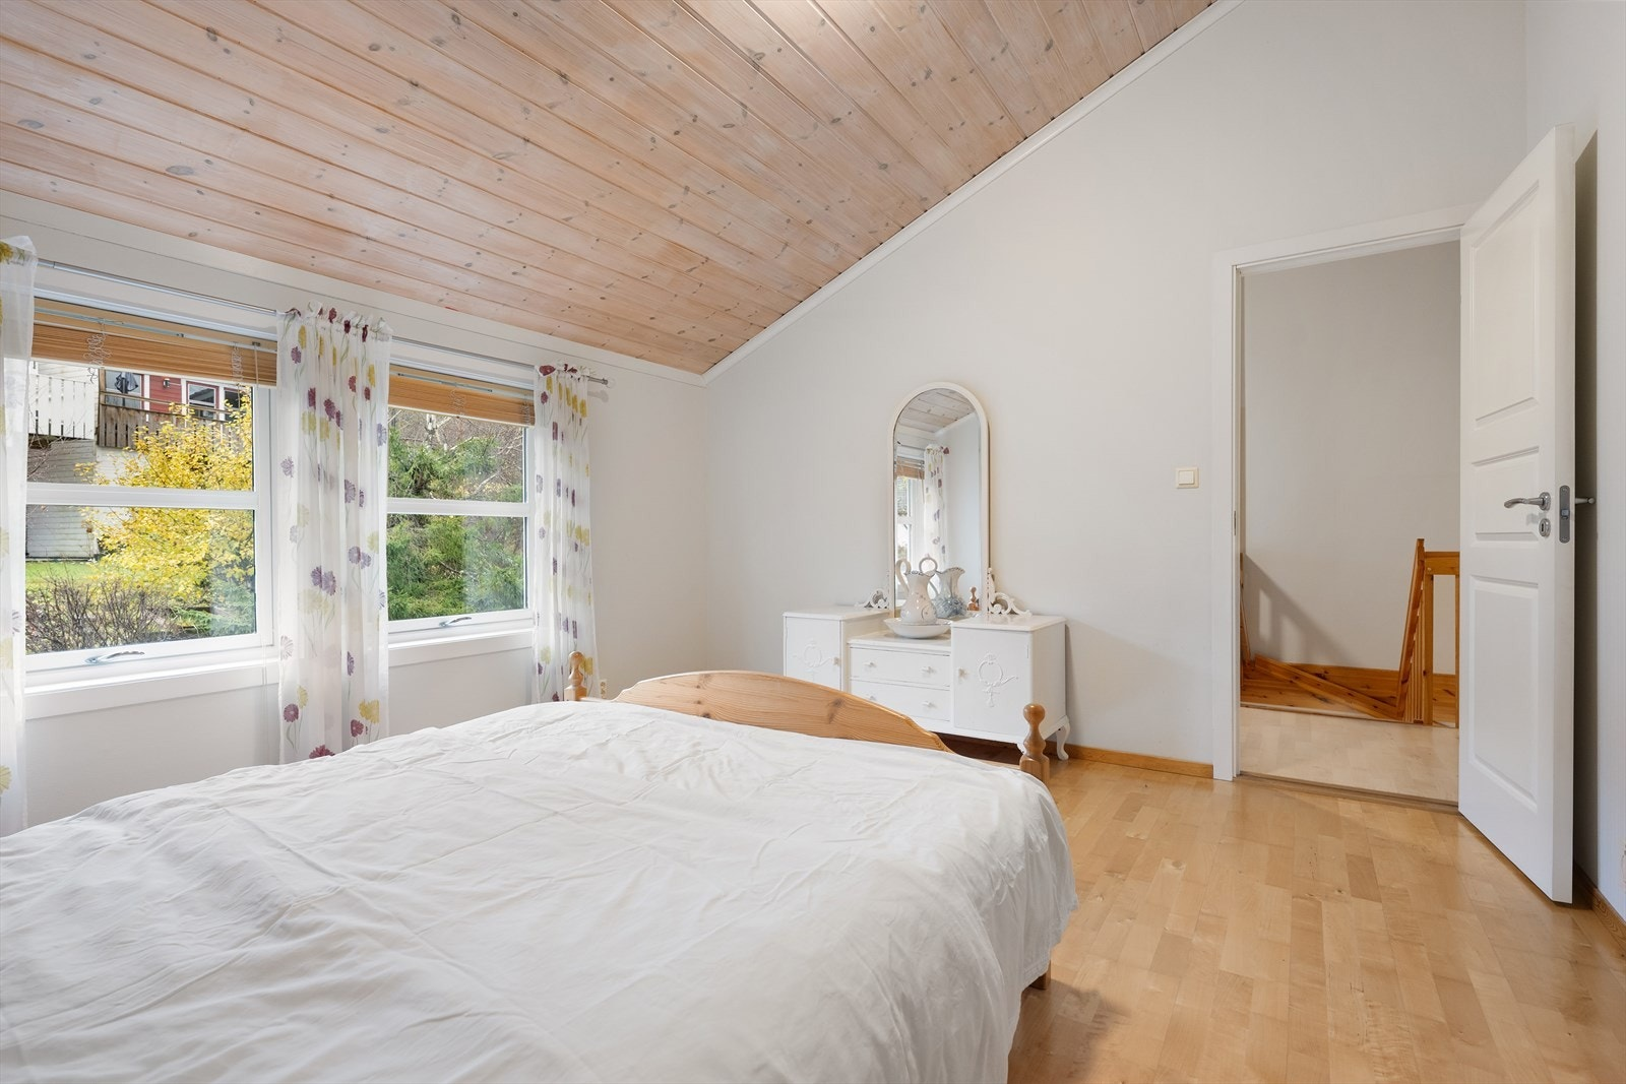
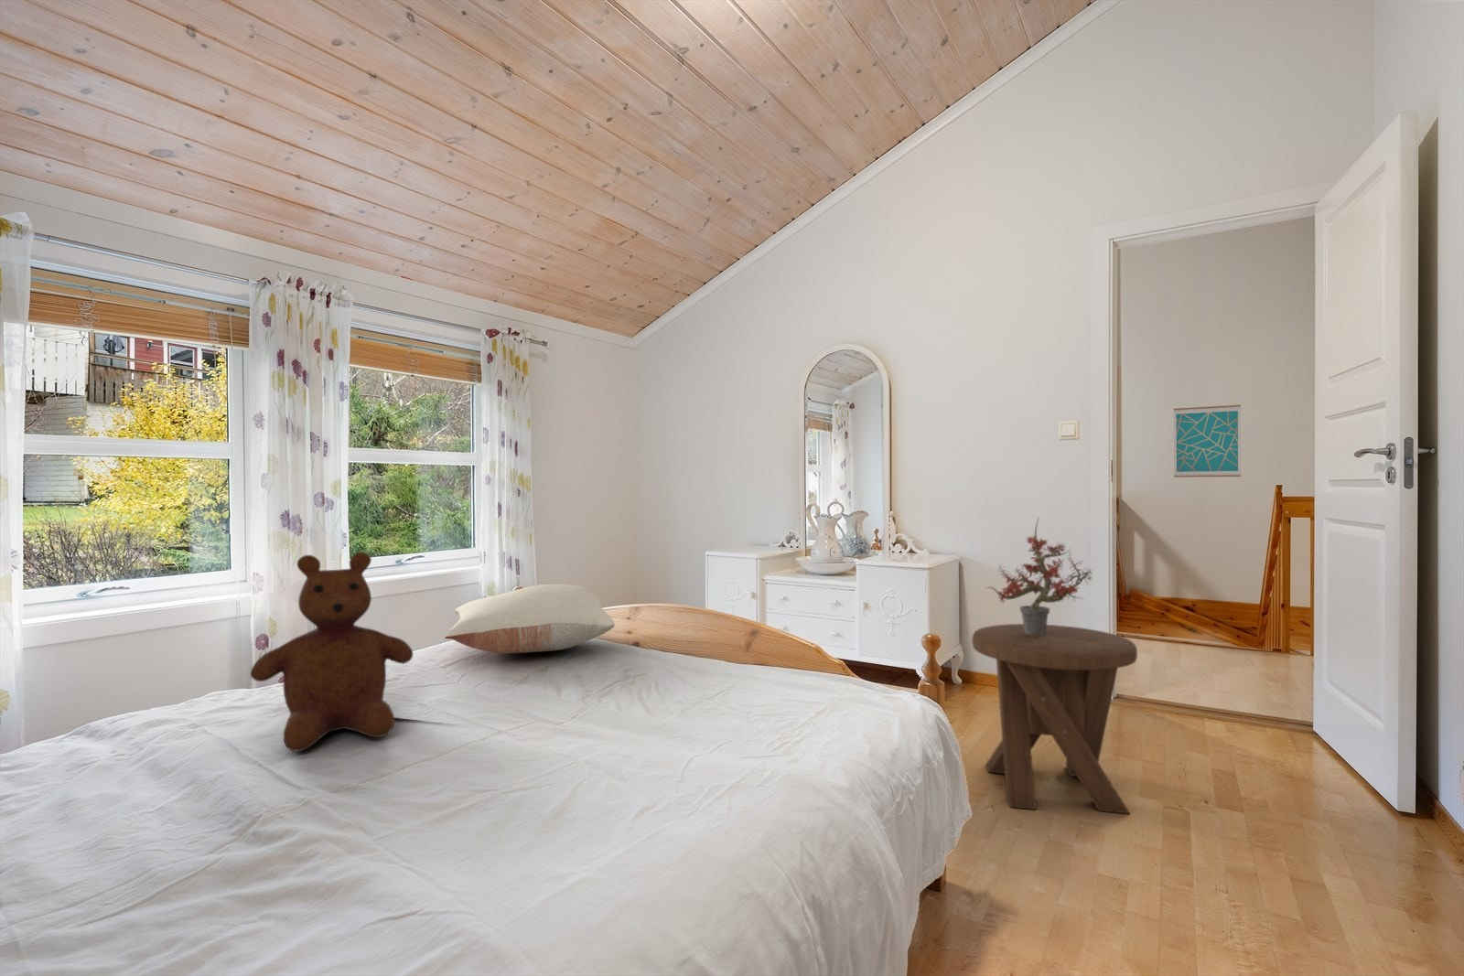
+ music stool [971,623,1138,815]
+ teddy bear [249,551,415,752]
+ potted plant [986,516,1095,636]
+ wall art [1173,404,1242,478]
+ pillow [443,584,615,654]
